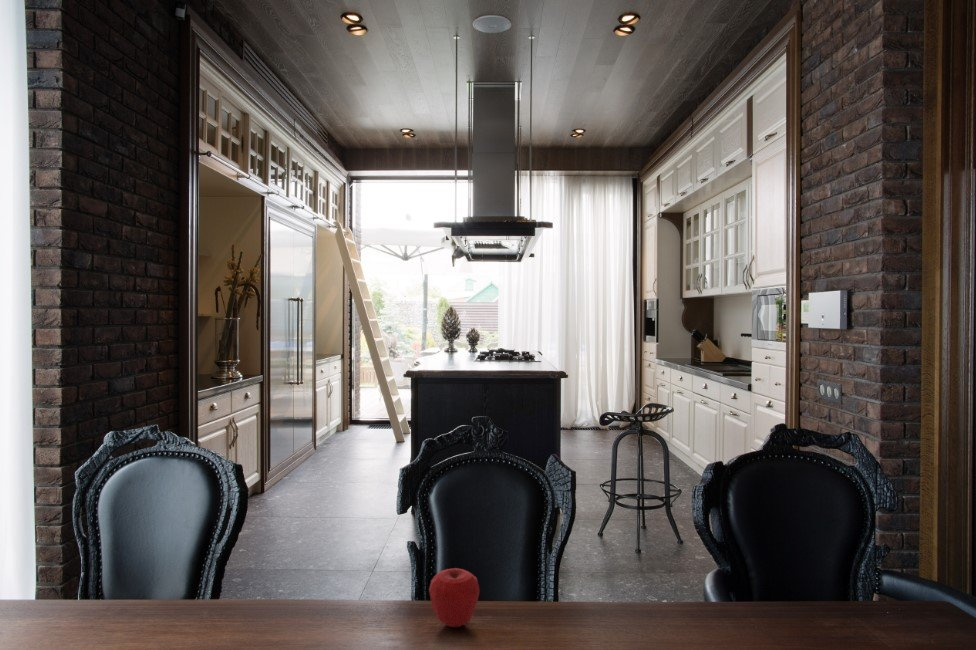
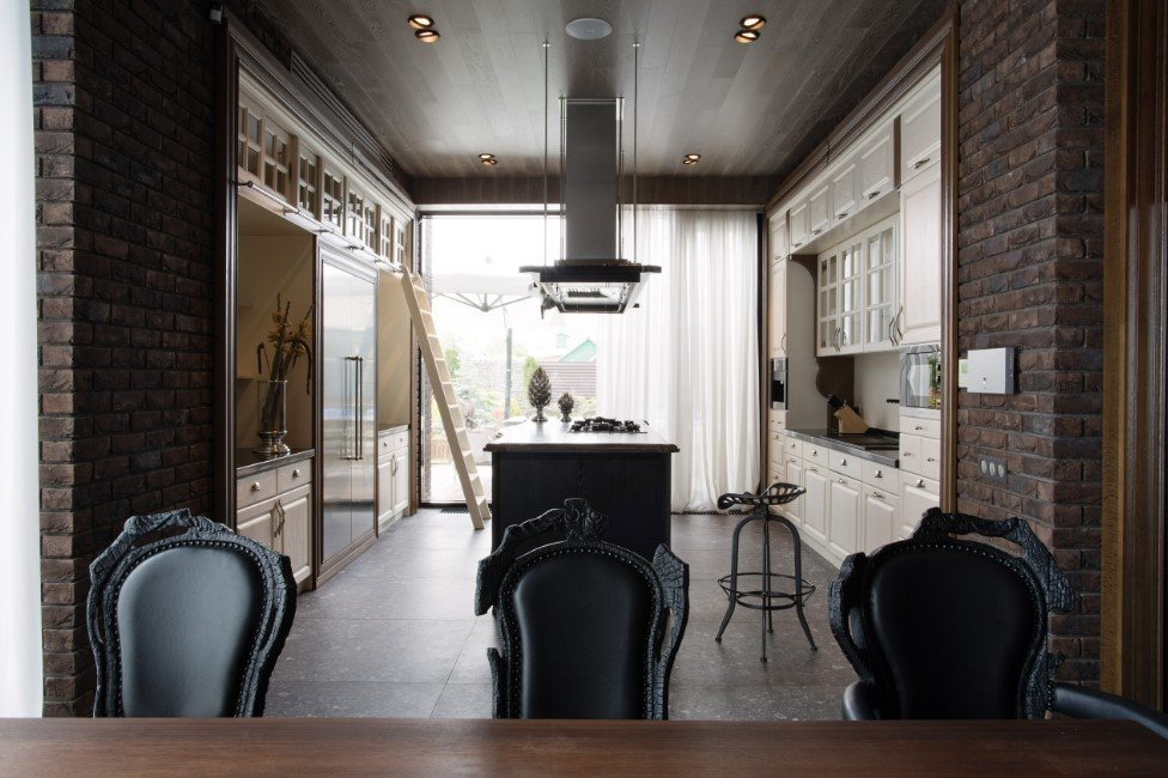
- apple [428,567,481,628]
